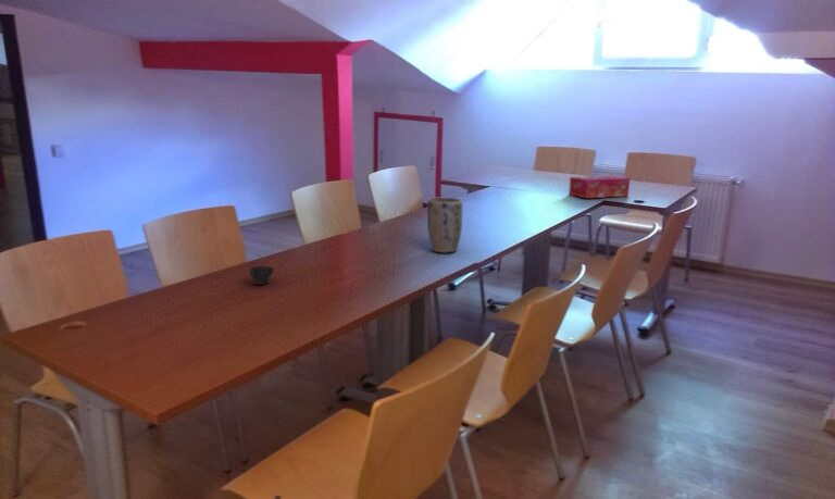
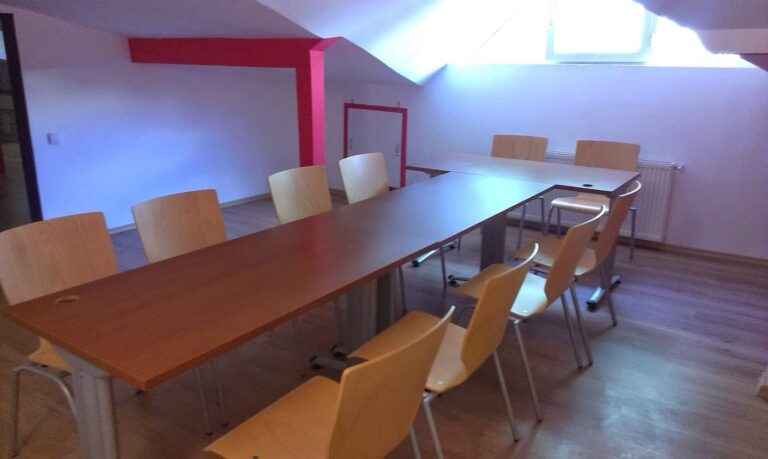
- plant pot [426,197,463,253]
- cup [247,264,276,286]
- tissue box [568,174,631,199]
